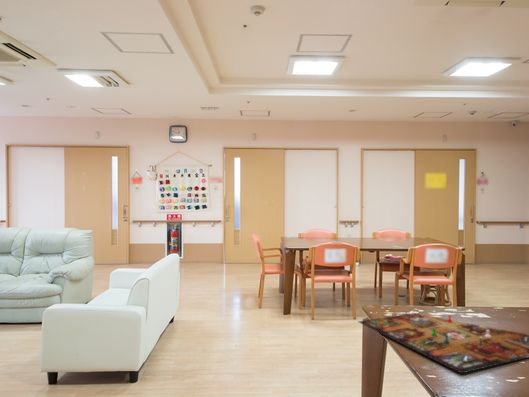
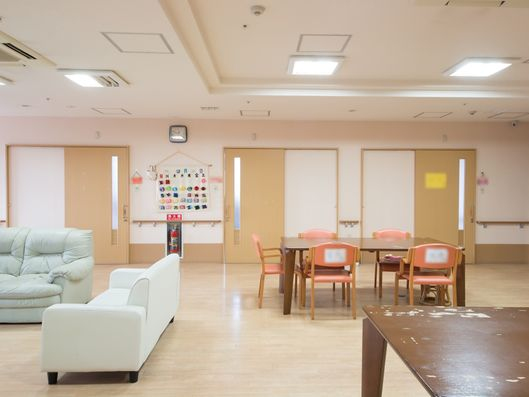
- gameboard [358,312,529,375]
